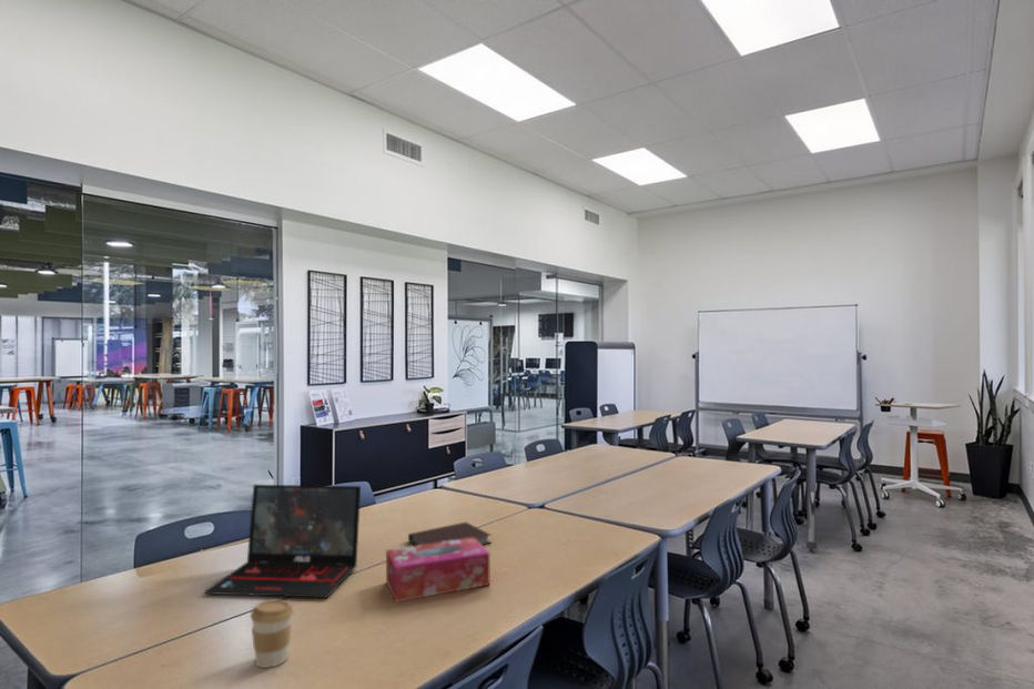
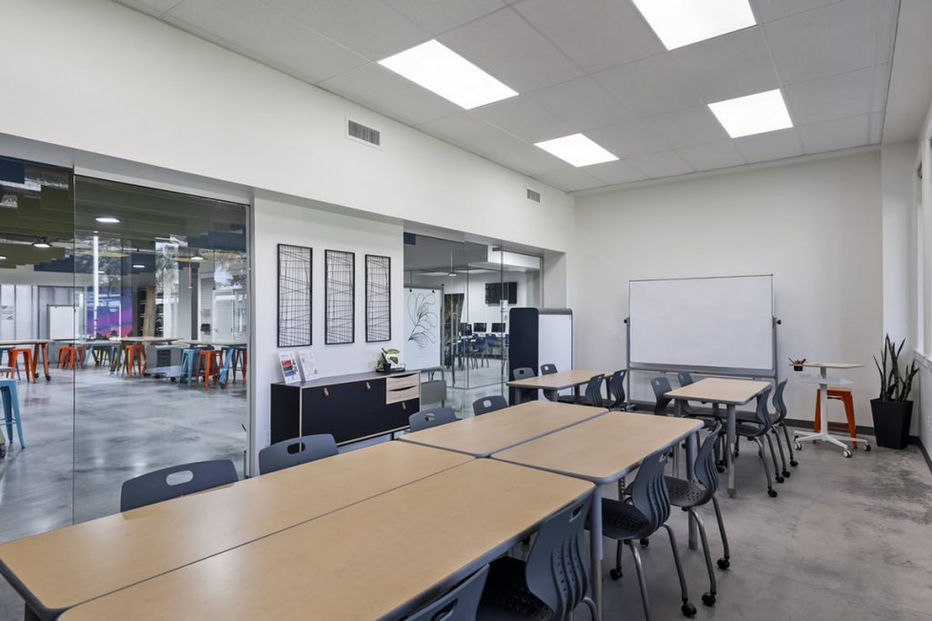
- coffee cup [250,598,295,669]
- tissue box [385,537,491,602]
- laptop [203,484,362,599]
- notebook [407,521,493,546]
